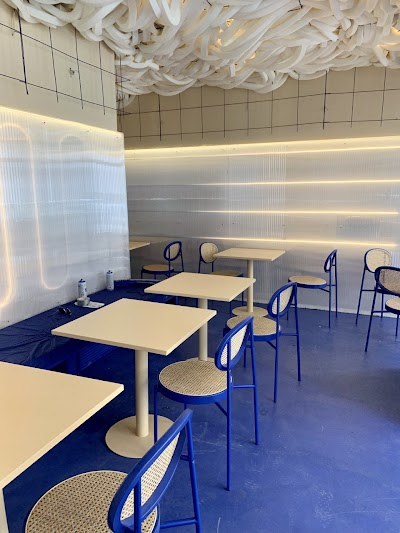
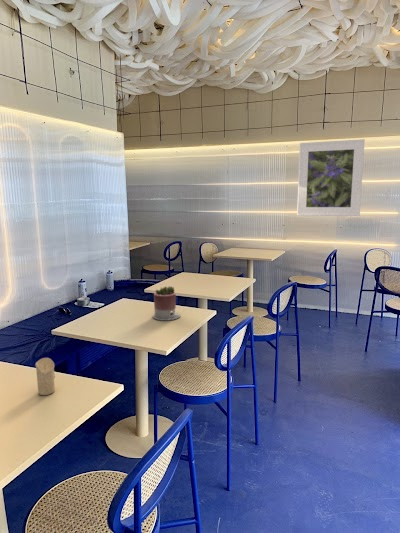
+ succulent planter [152,285,181,321]
+ candle [34,357,56,396]
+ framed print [296,138,366,217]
